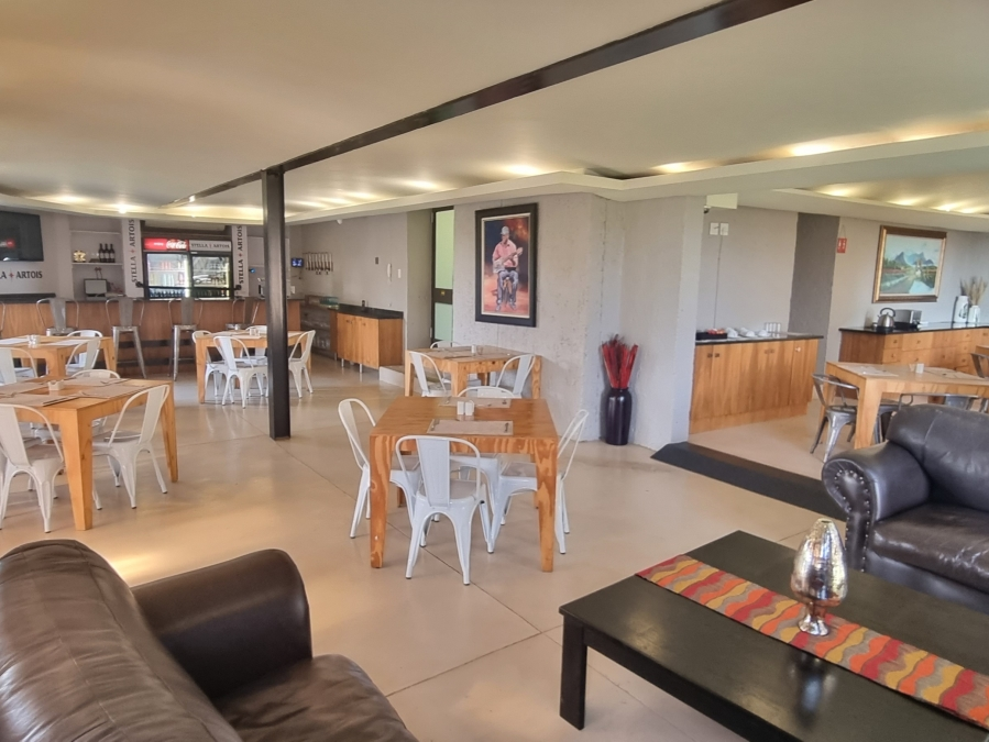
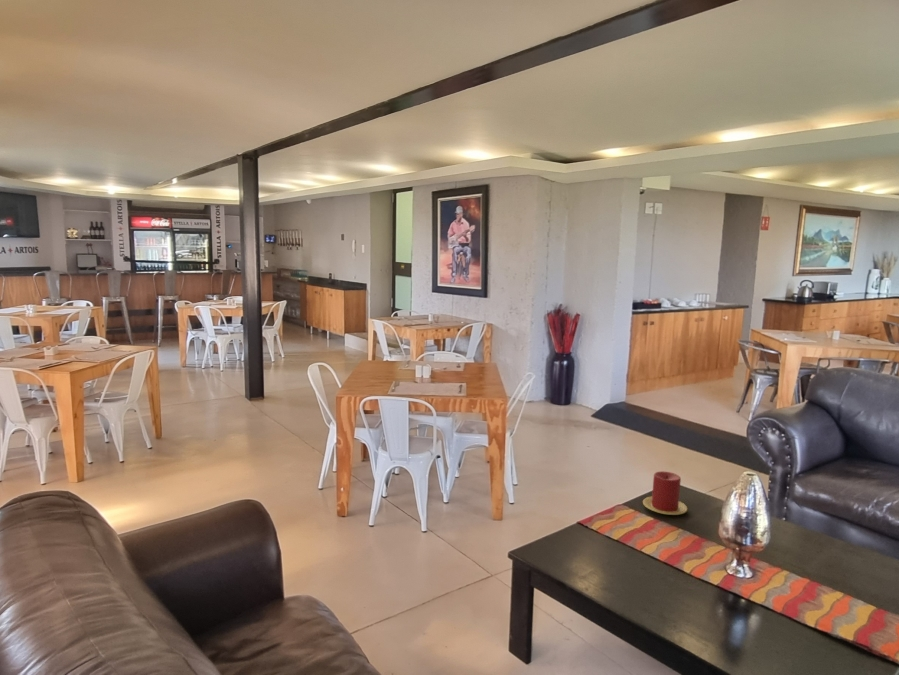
+ candle [642,470,688,516]
